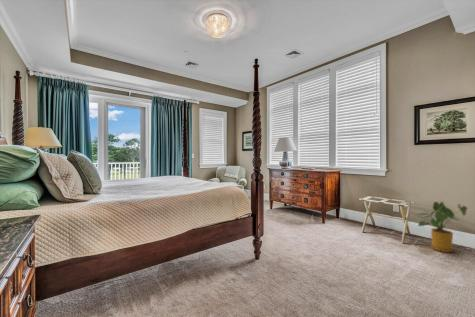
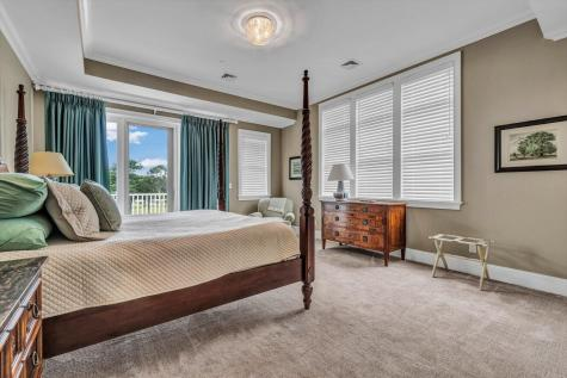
- house plant [417,201,468,253]
